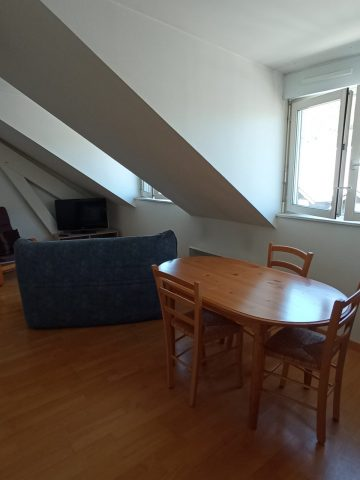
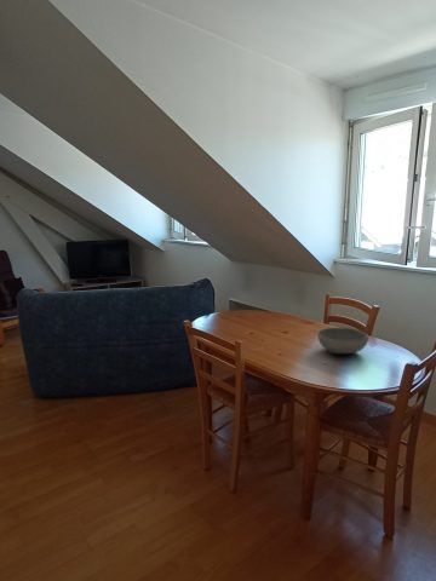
+ bowl [316,327,371,355]
